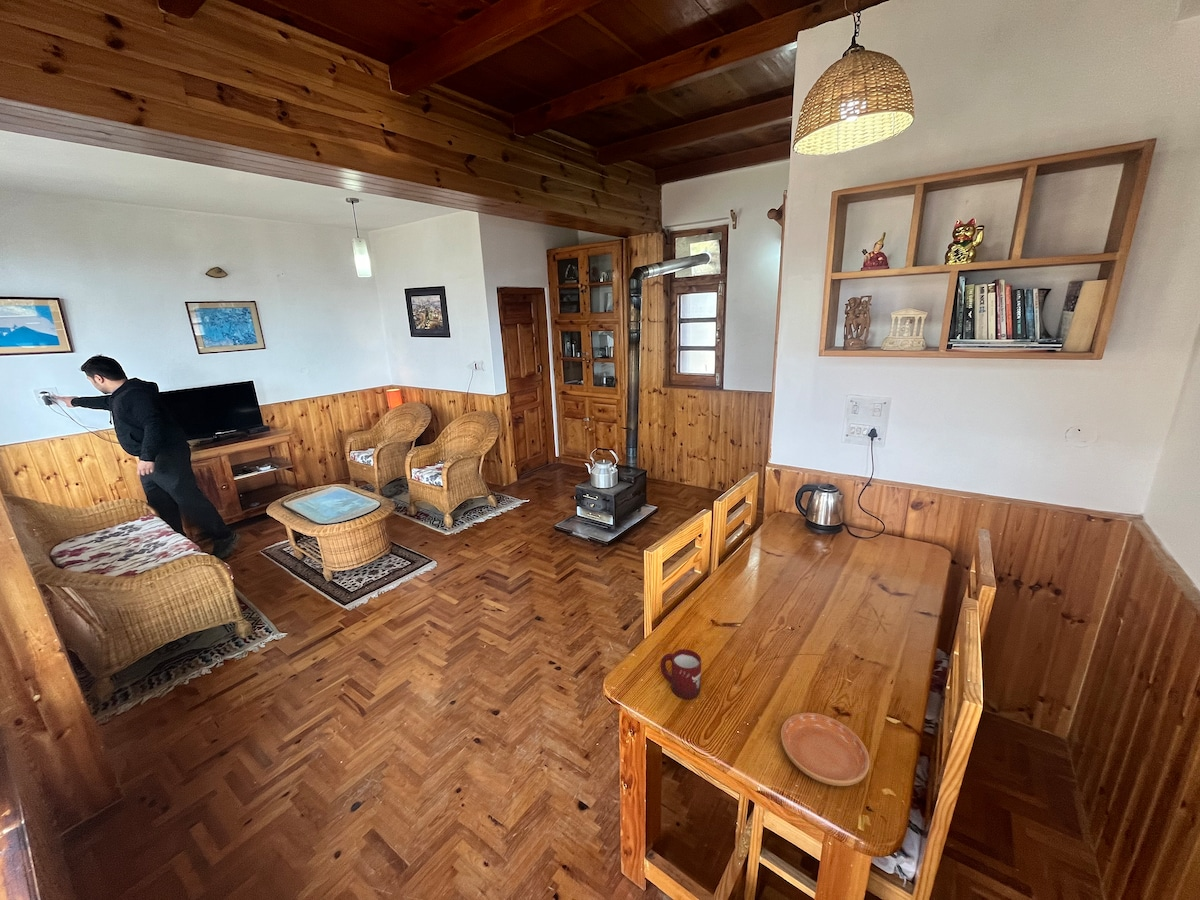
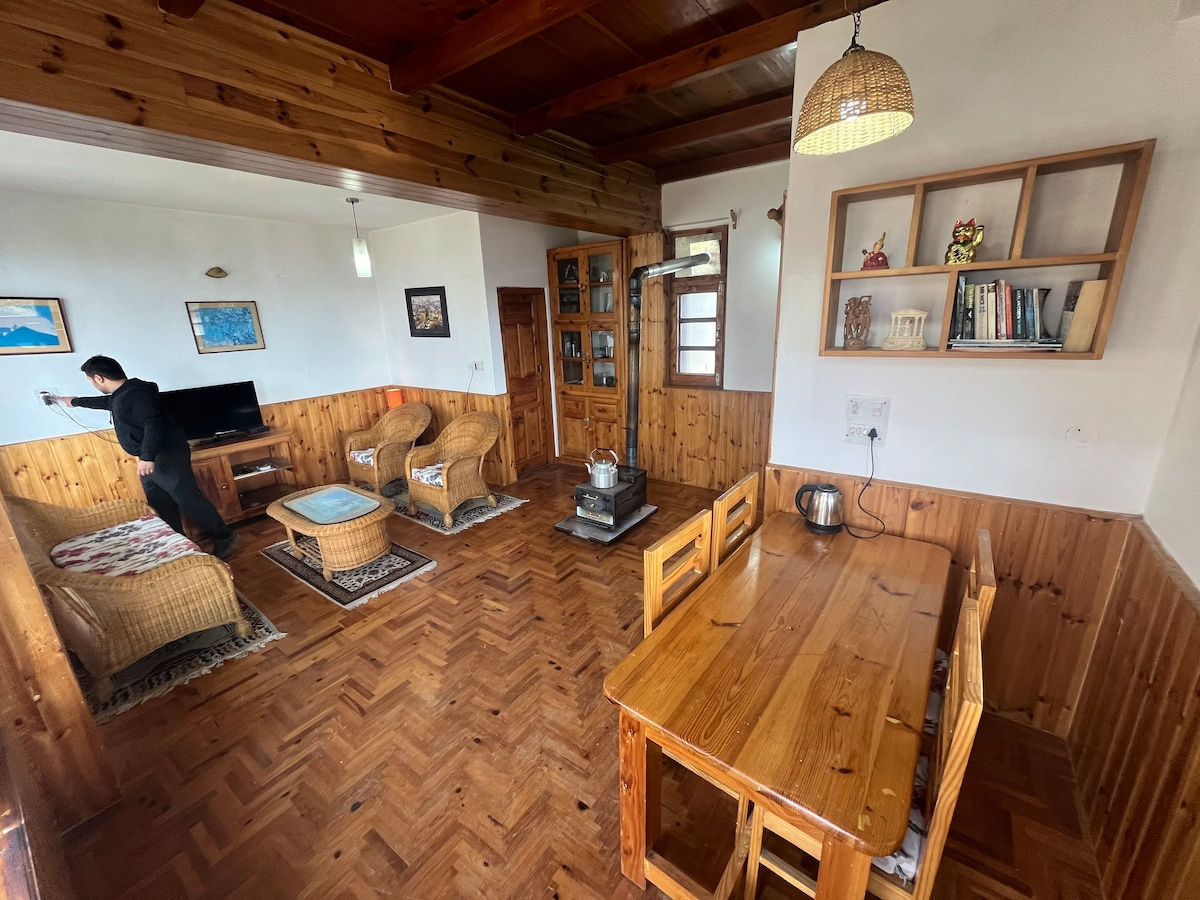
- saucer [780,712,871,787]
- cup [659,648,702,700]
